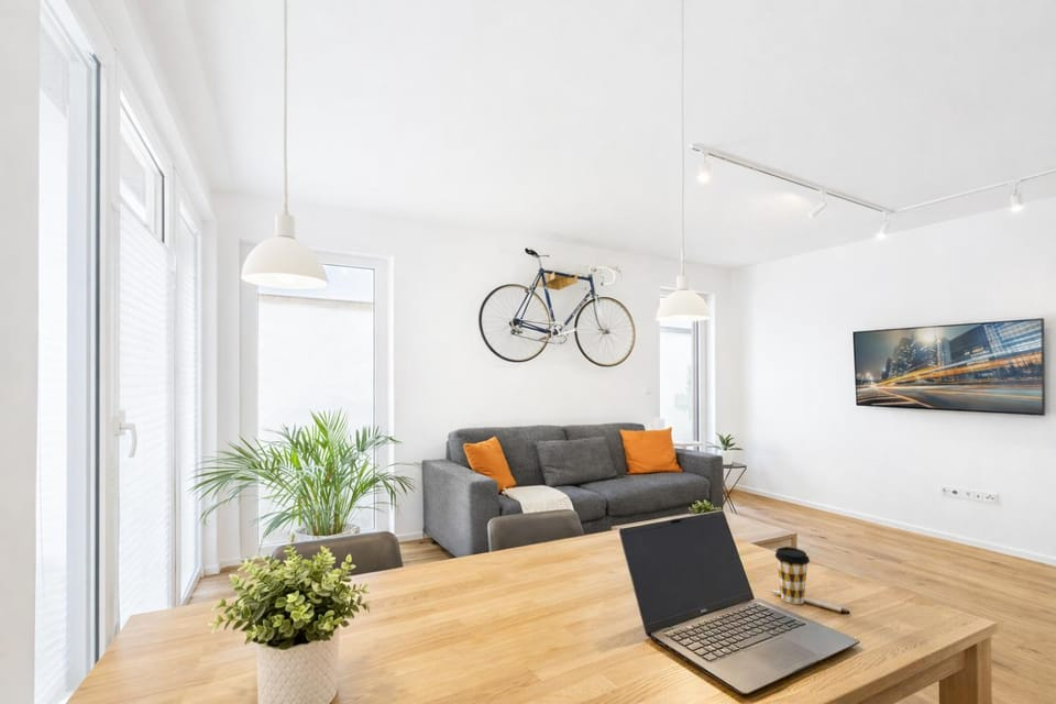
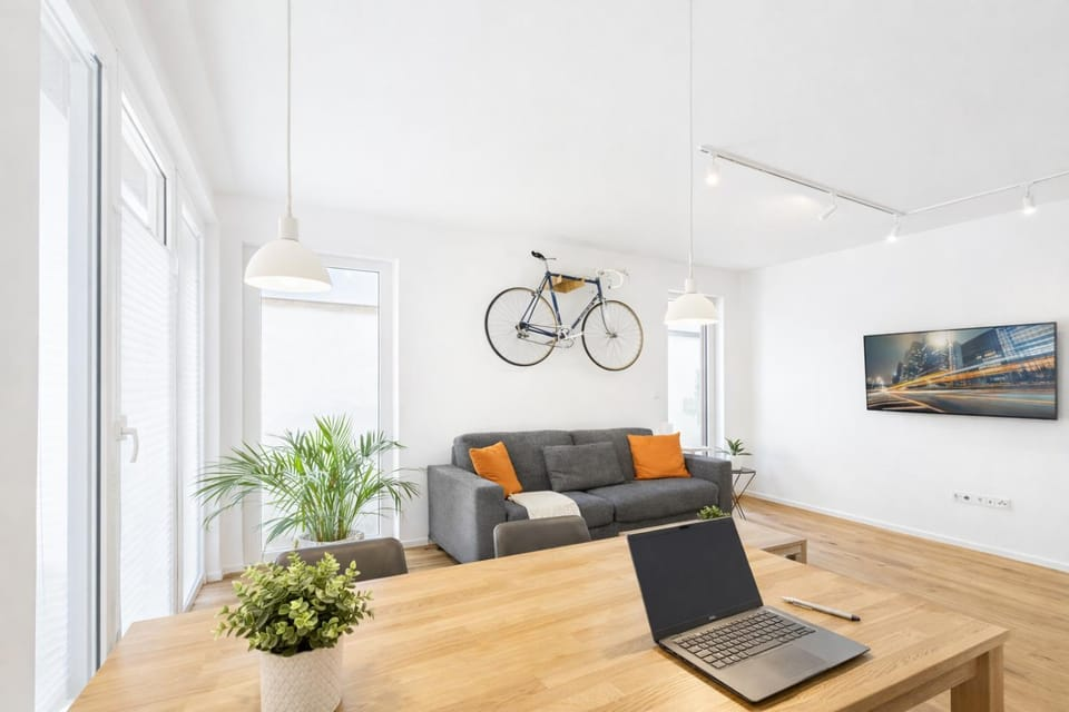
- coffee cup [774,546,811,605]
